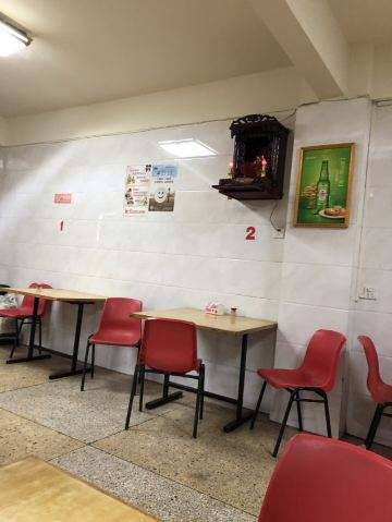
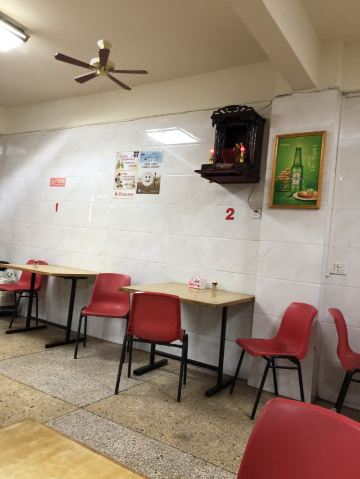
+ ceiling fan [53,39,149,92]
